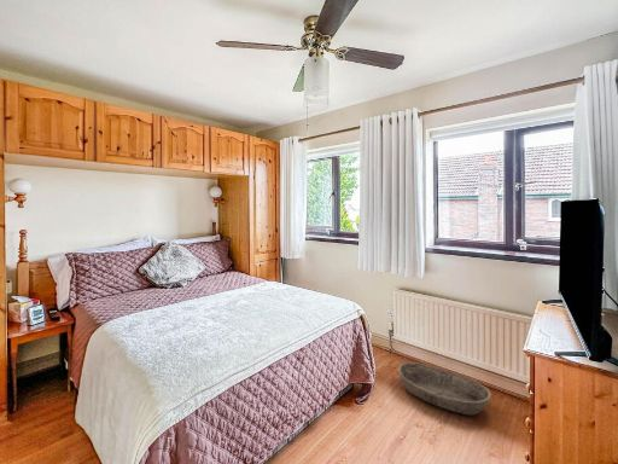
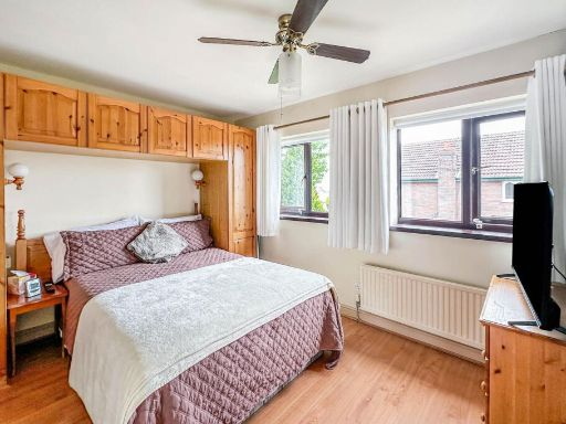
- basket [397,361,492,416]
